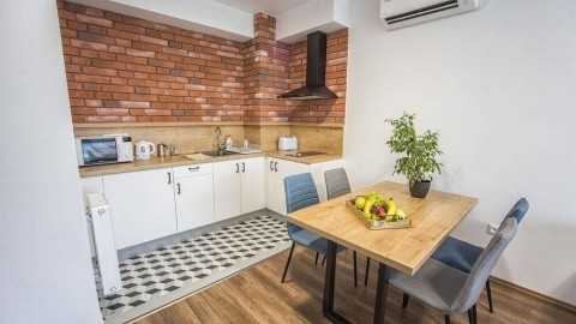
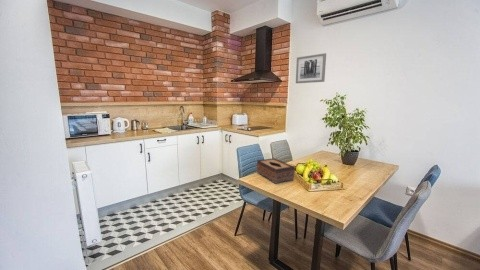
+ wall art [295,52,327,84]
+ tissue box [256,157,296,185]
